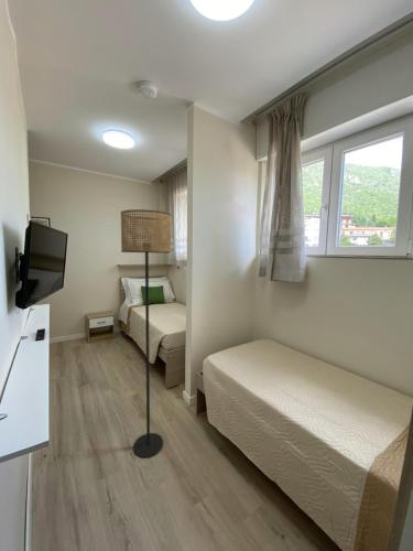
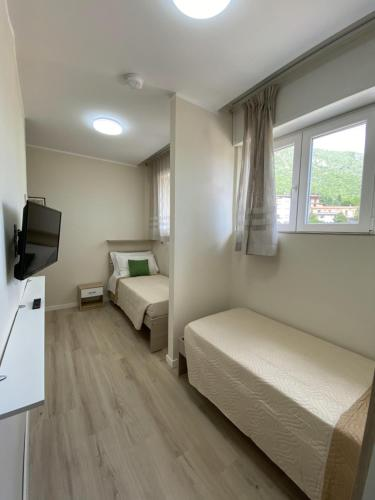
- floor lamp [120,208,172,458]
